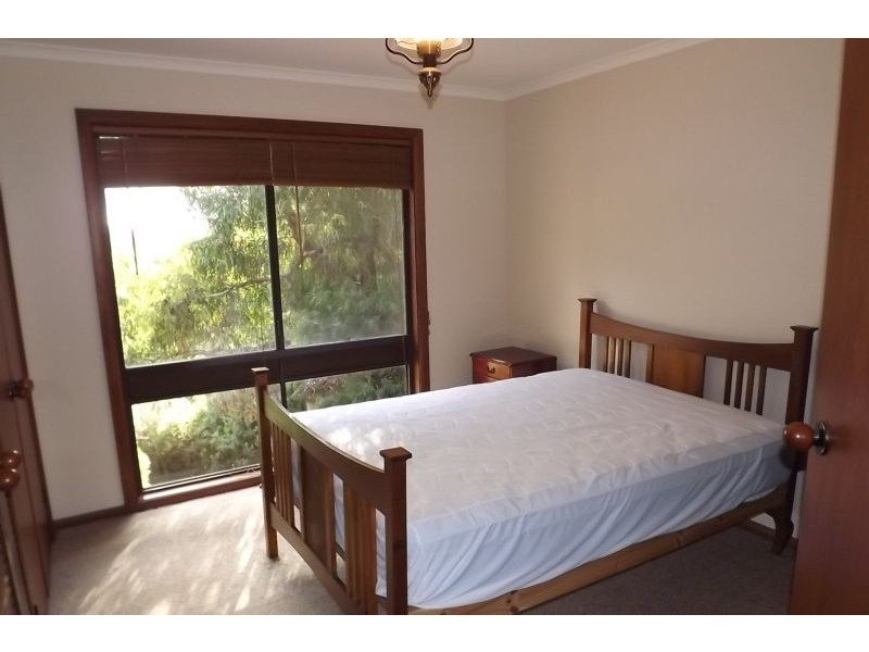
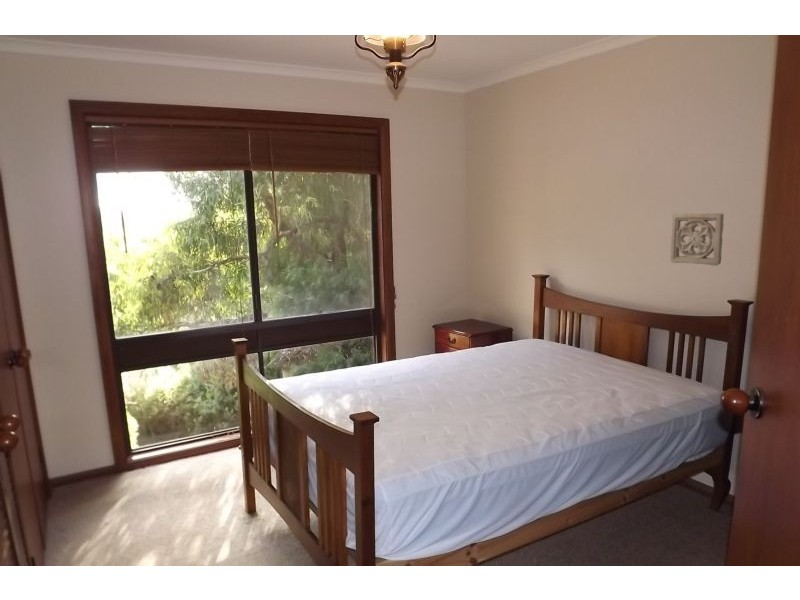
+ wall ornament [669,212,725,267]
